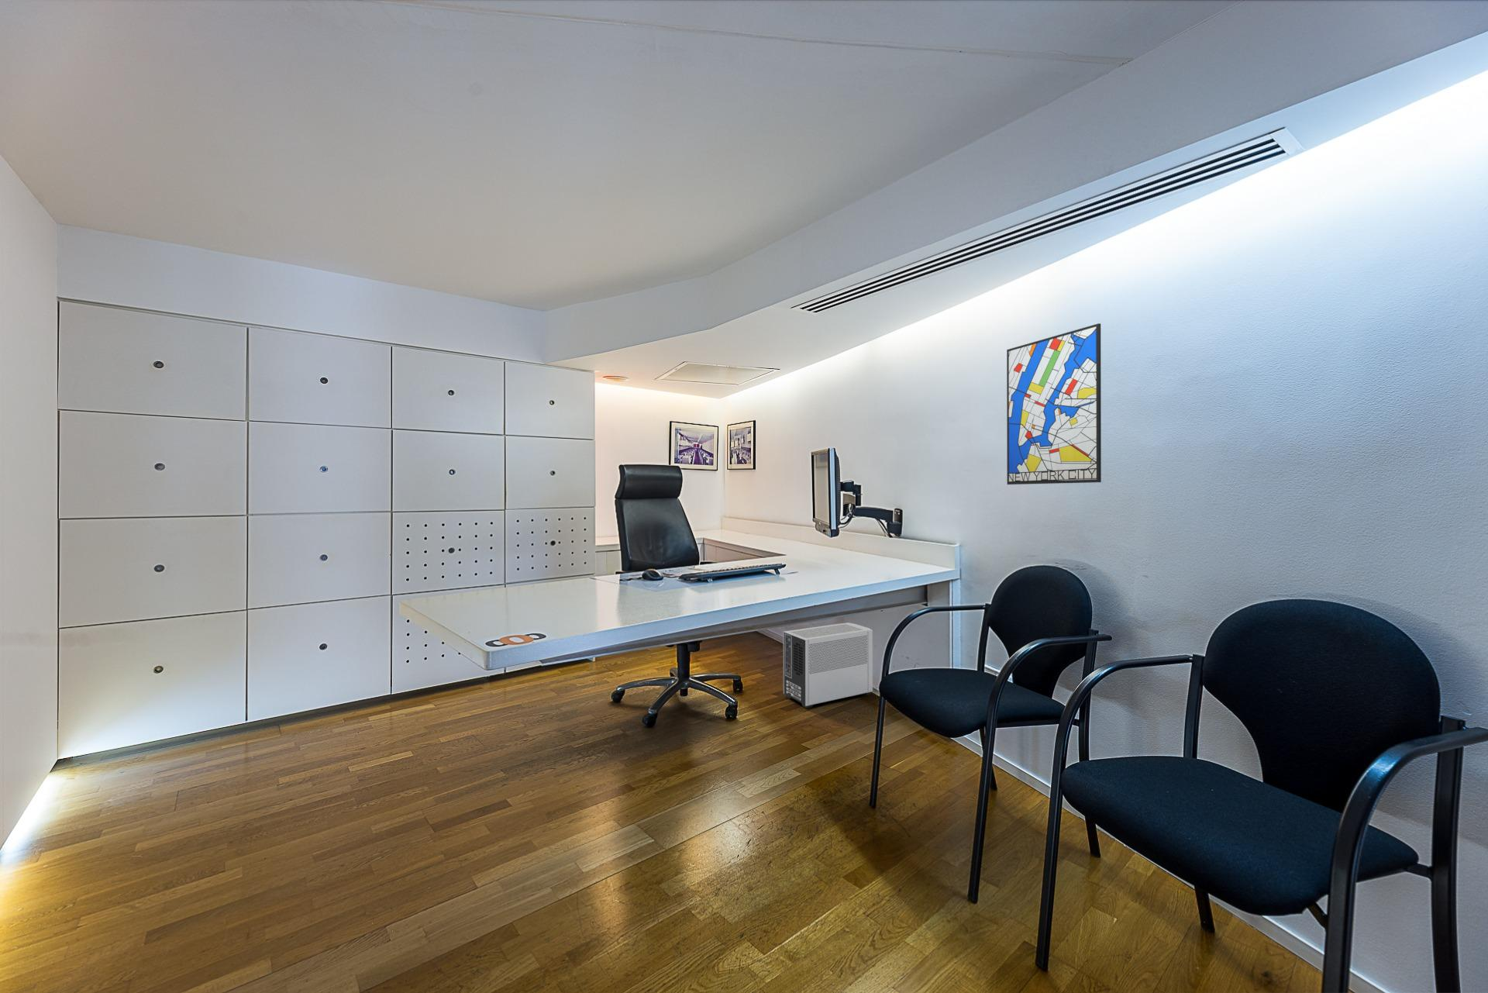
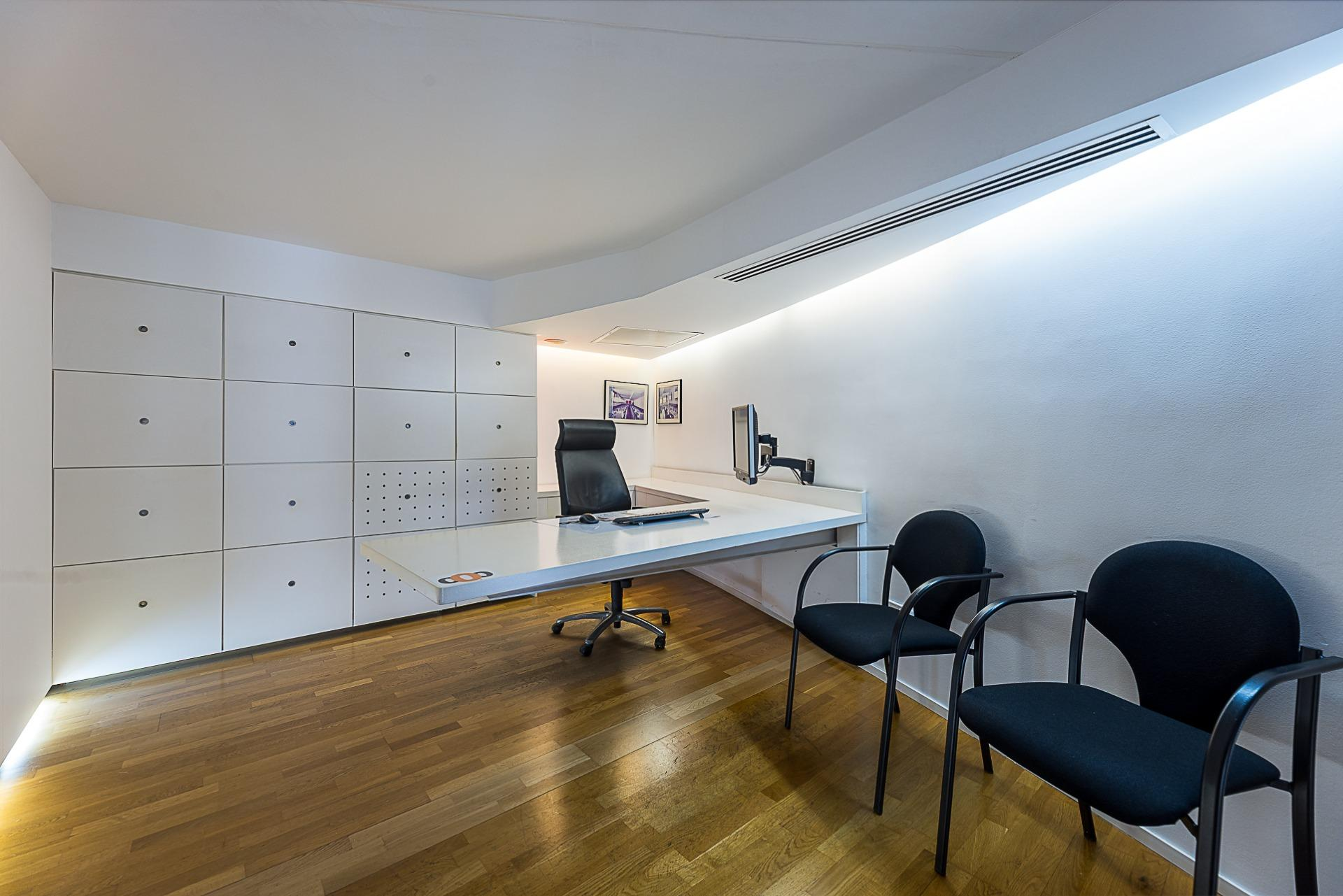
- air purifier [782,622,873,709]
- wall art [1006,323,1102,485]
